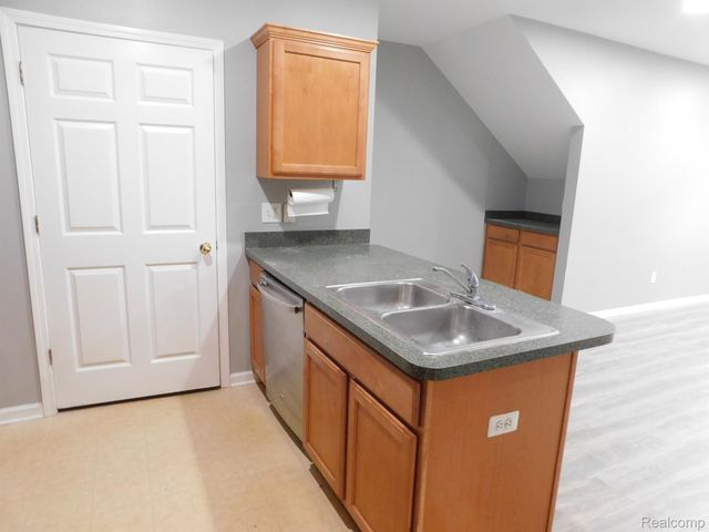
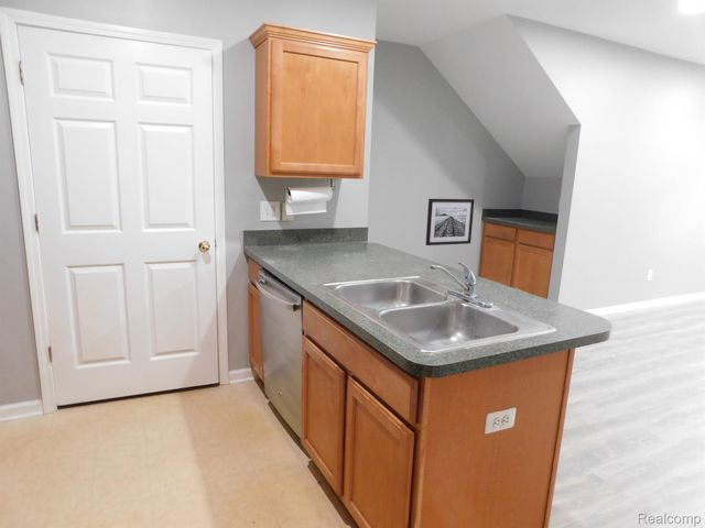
+ wall art [424,198,476,246]
